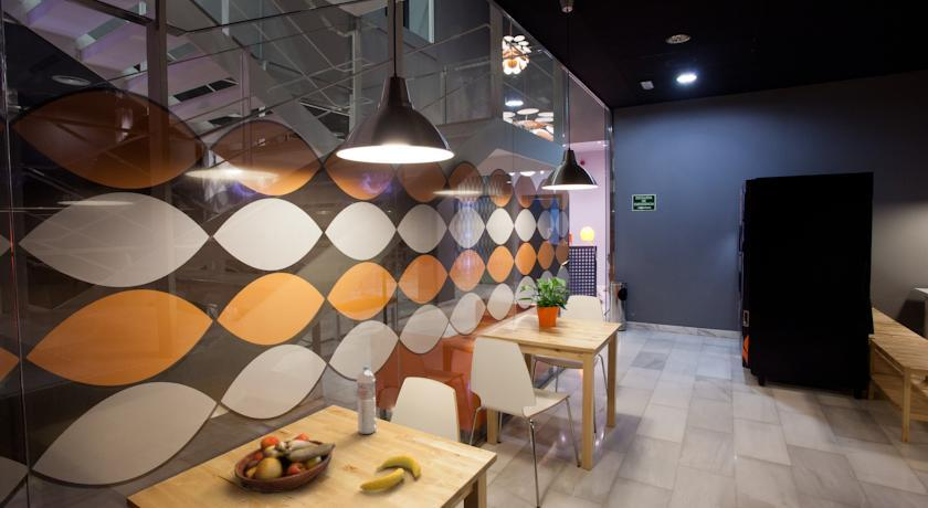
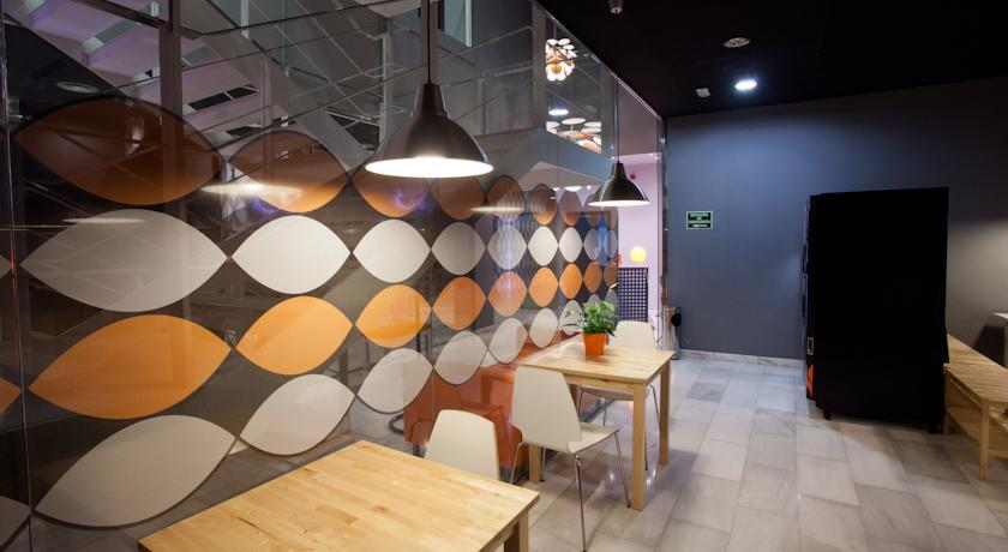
- water bottle [356,366,378,435]
- banana [359,454,422,491]
- fruit bowl [233,433,337,495]
